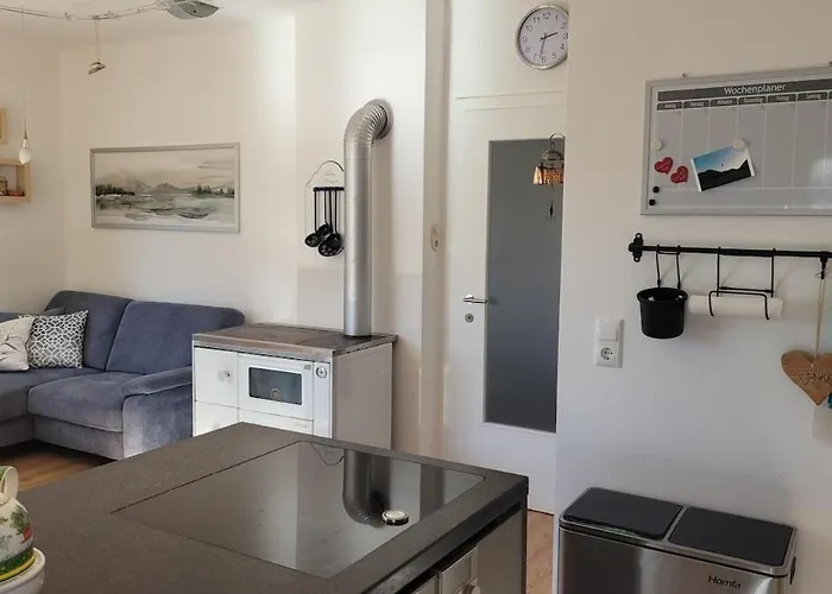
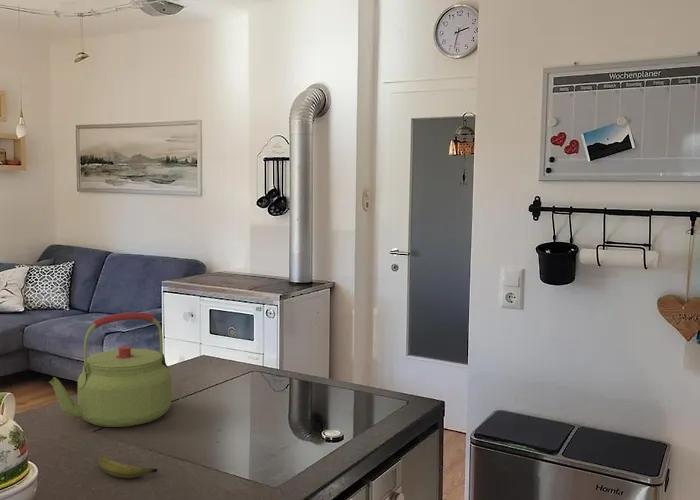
+ banana [97,453,159,479]
+ kettle [48,311,173,428]
